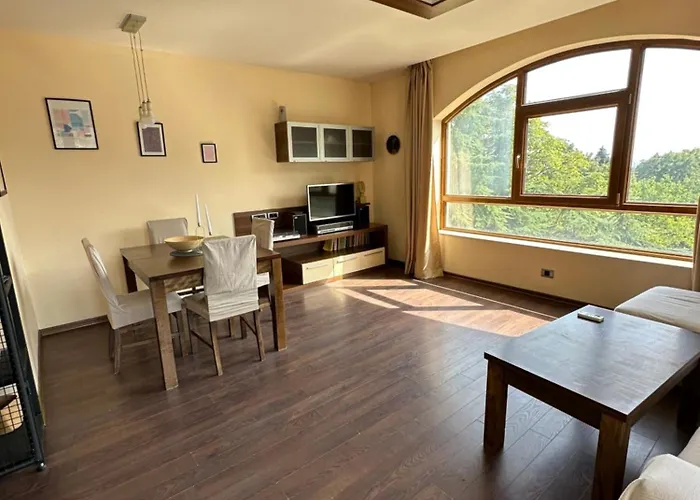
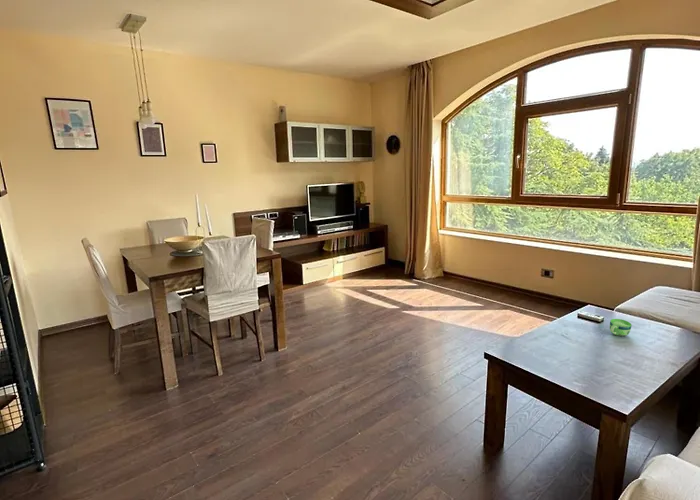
+ cup [609,318,633,337]
